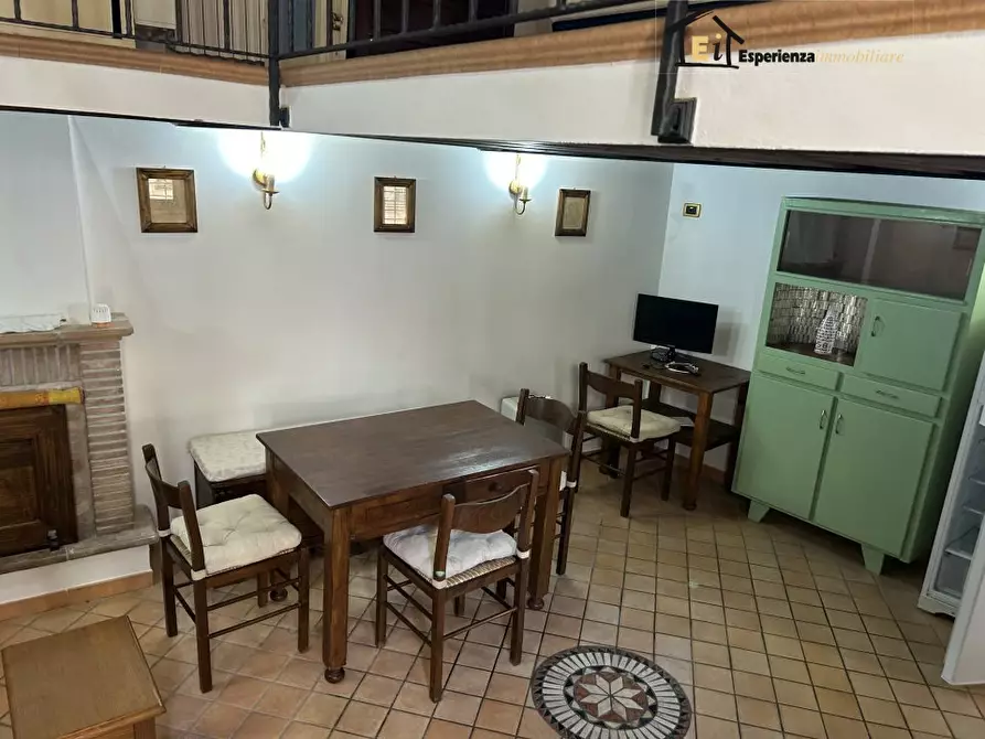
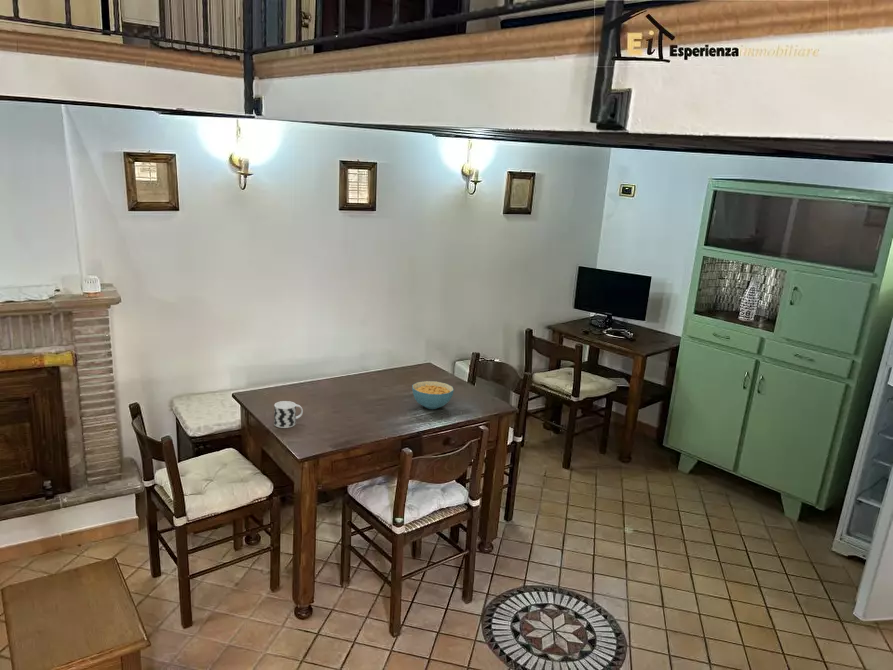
+ cup [273,400,304,429]
+ cereal bowl [411,380,455,410]
